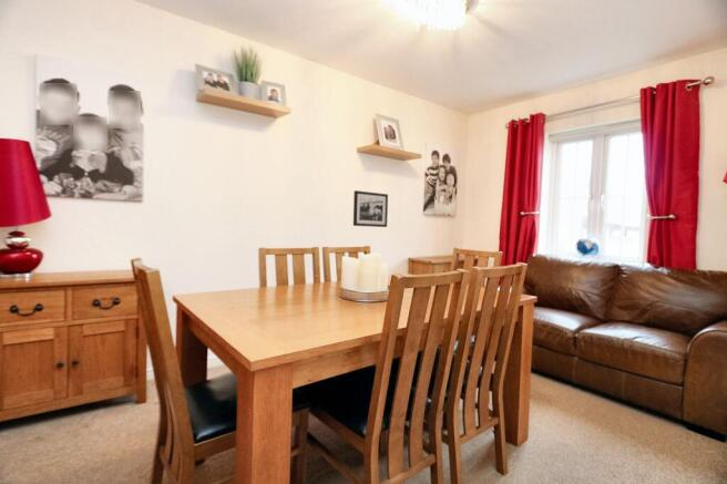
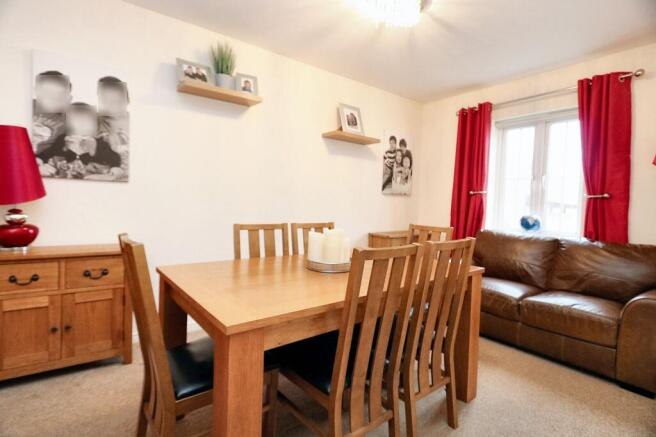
- picture frame [352,189,389,228]
